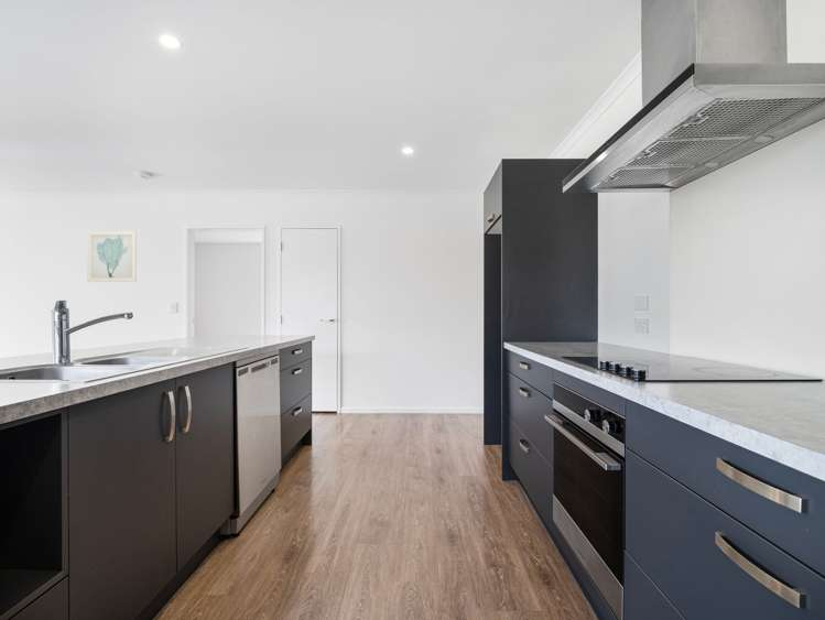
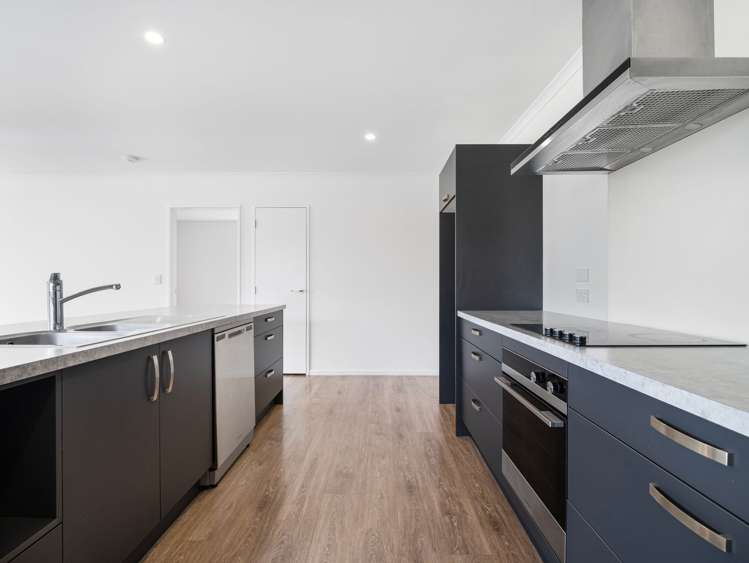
- wall art [86,230,138,283]
